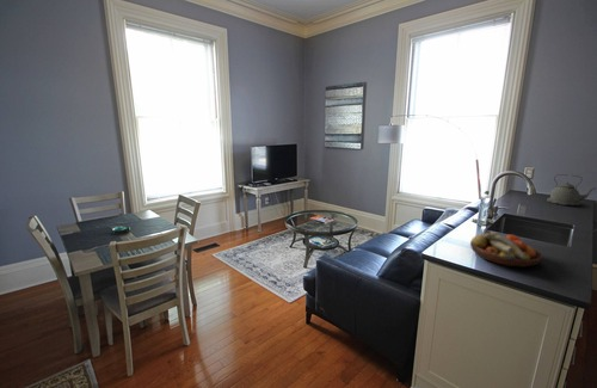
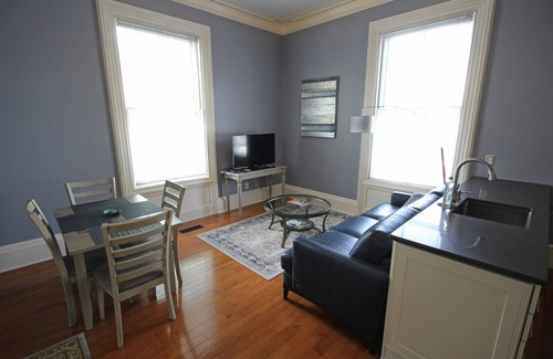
- fruit bowl [469,232,543,269]
- kettle [546,173,597,208]
